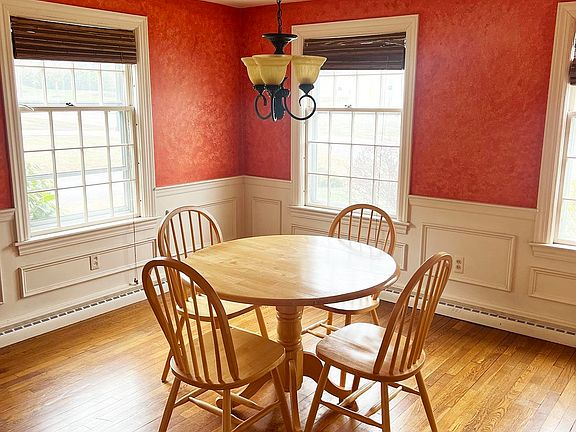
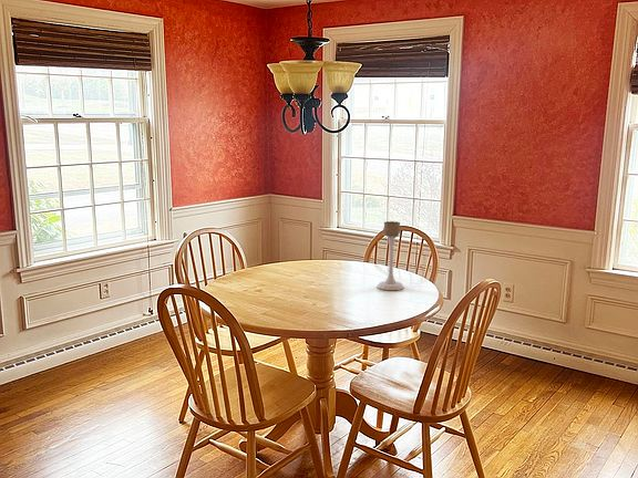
+ candle holder [377,220,405,291]
